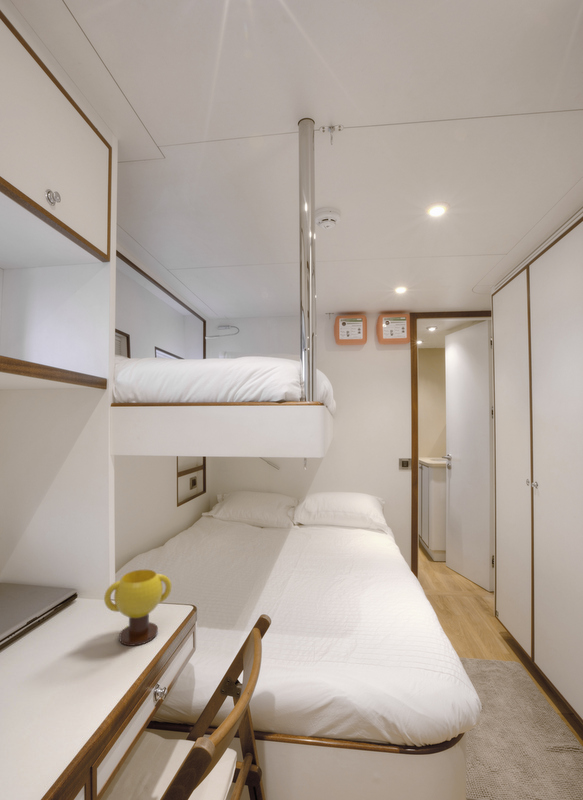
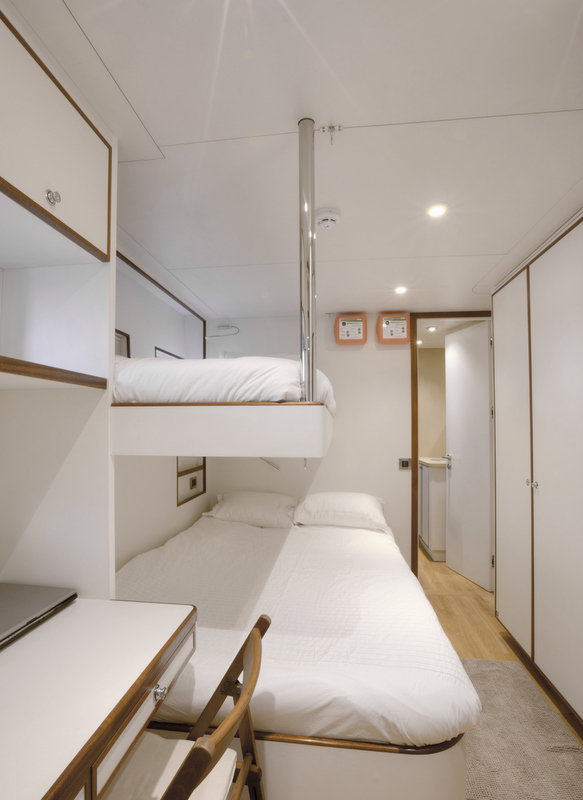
- mug [103,569,172,647]
